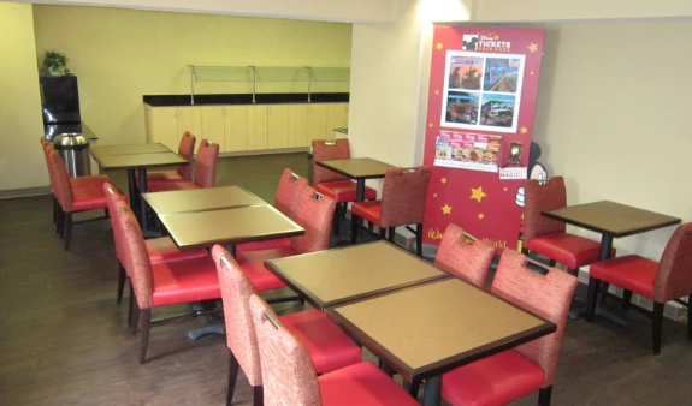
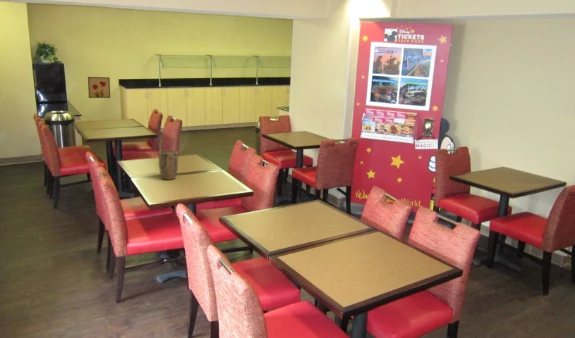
+ wall art [87,76,111,99]
+ plant pot [158,149,179,181]
